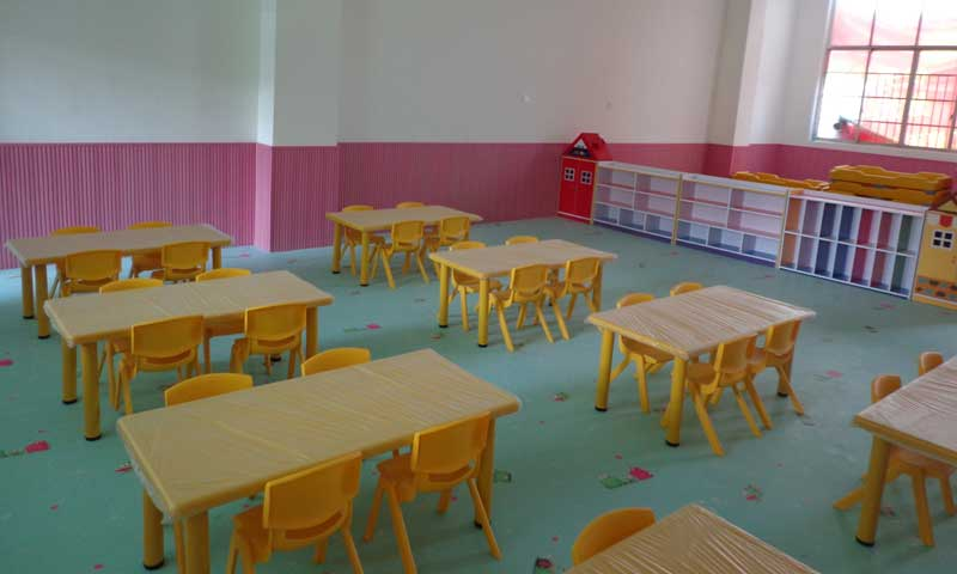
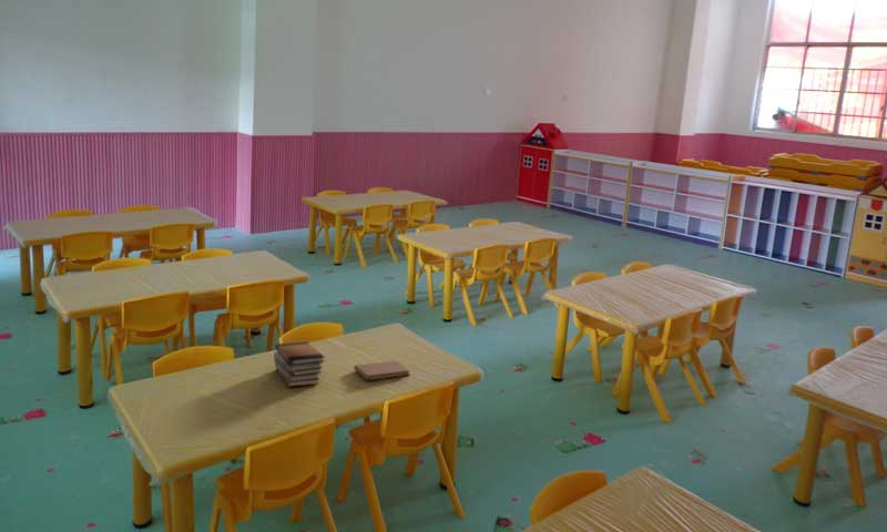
+ notebook [354,360,410,381]
+ book stack [273,340,326,388]
